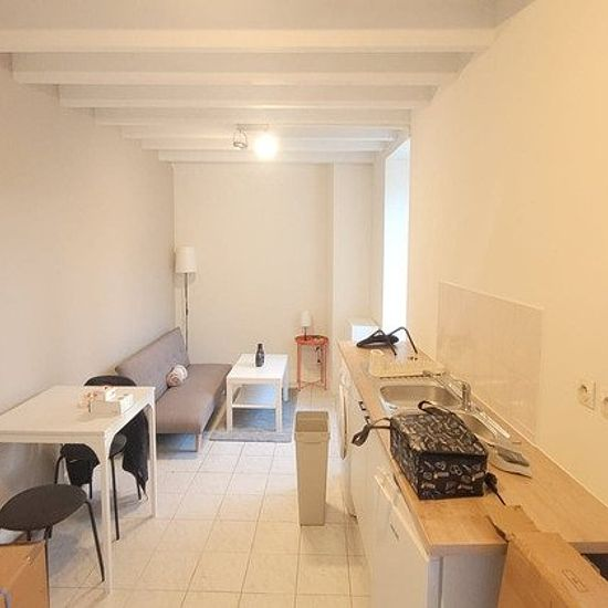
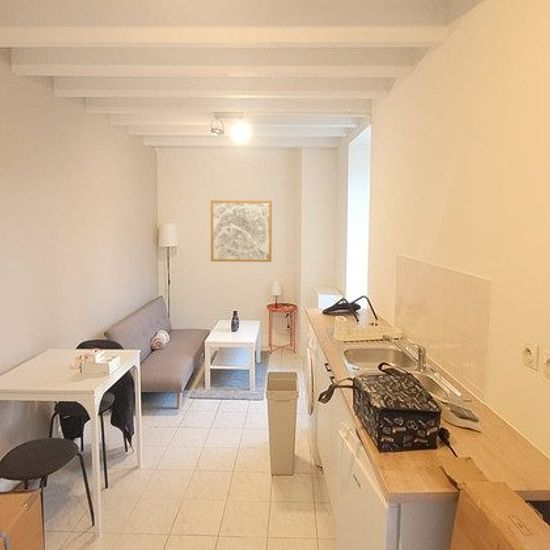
+ wall art [210,199,273,263]
